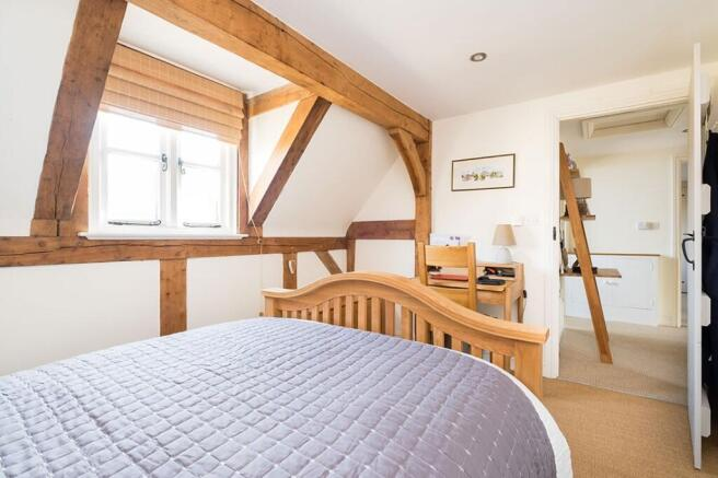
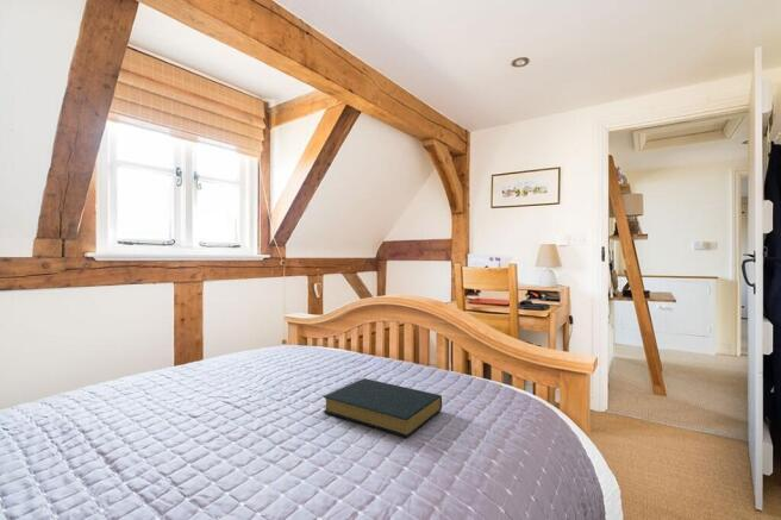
+ hardback book [321,377,443,439]
